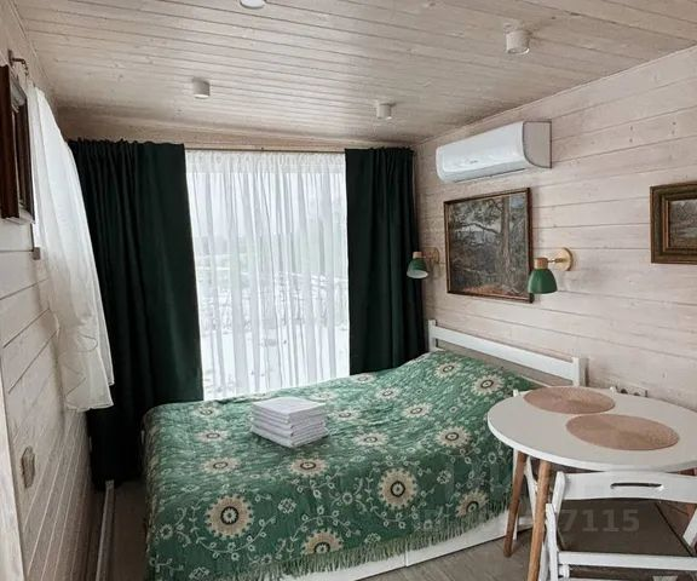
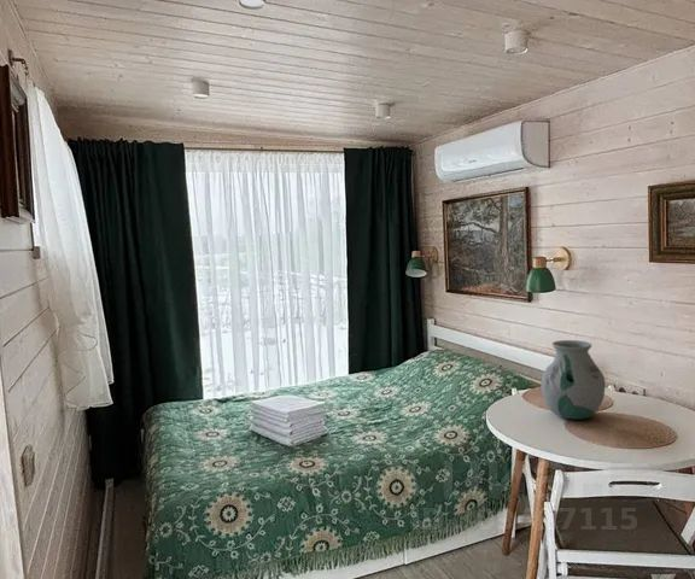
+ vase [541,339,607,420]
